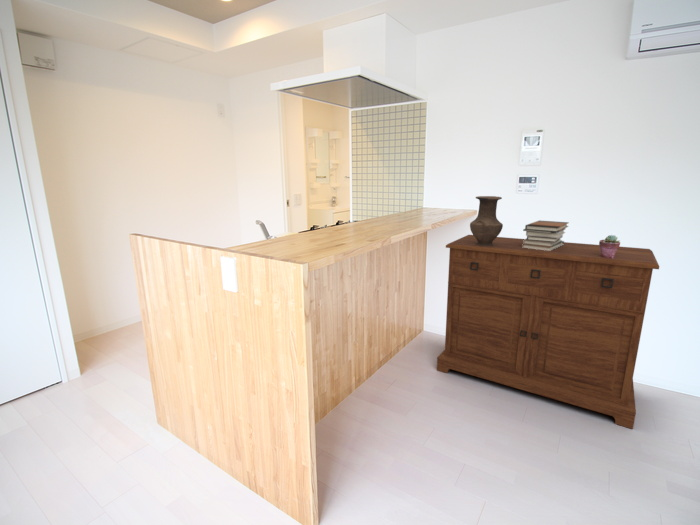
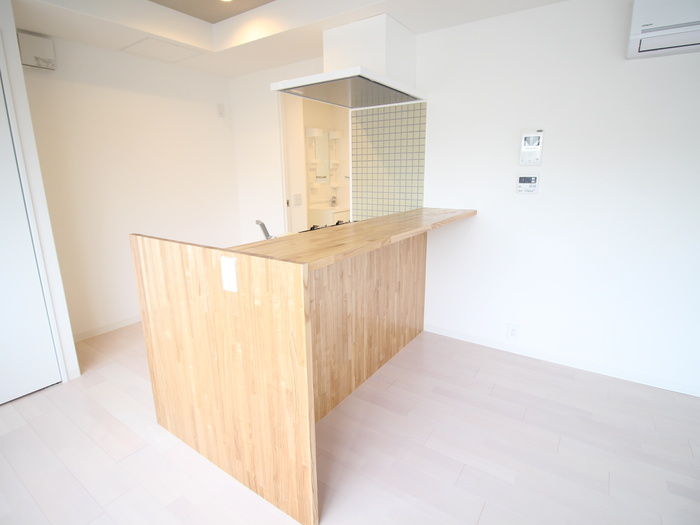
- vase [469,195,504,246]
- sideboard [436,234,660,430]
- book stack [522,219,570,251]
- potted succulent [598,234,621,258]
